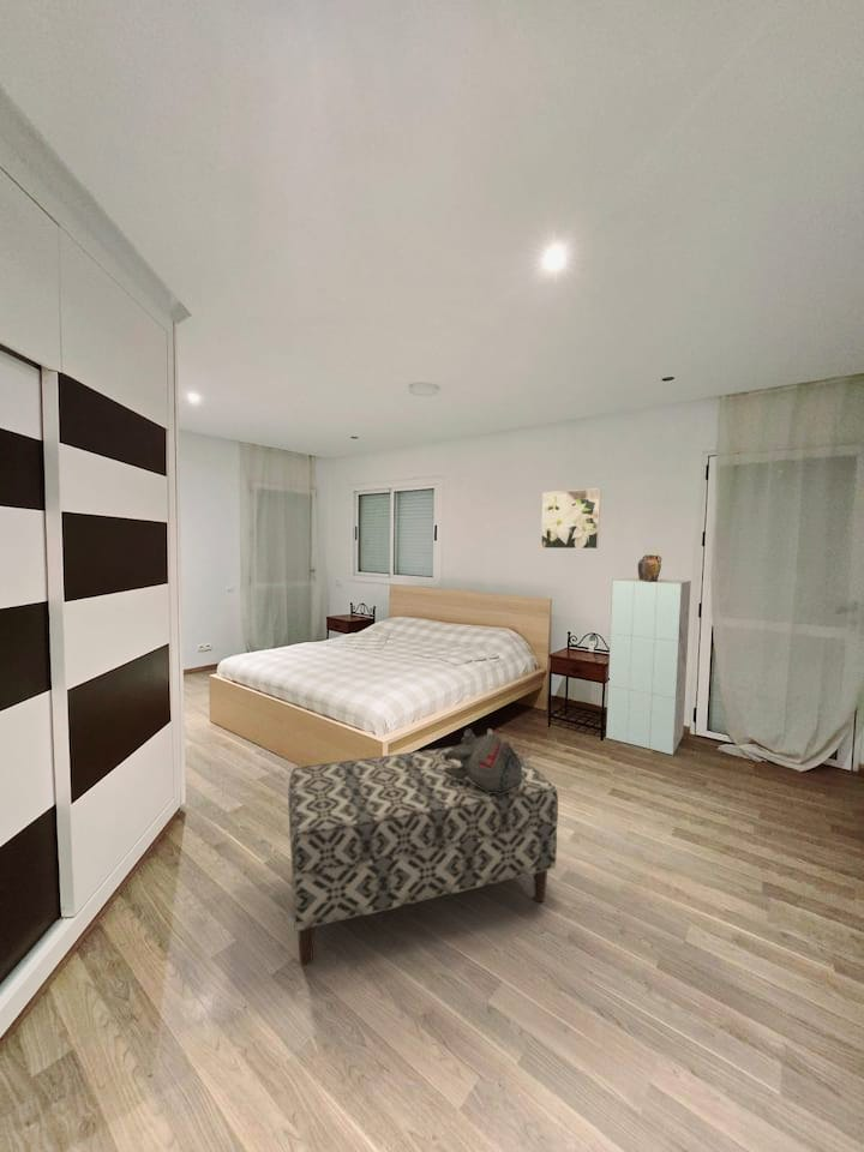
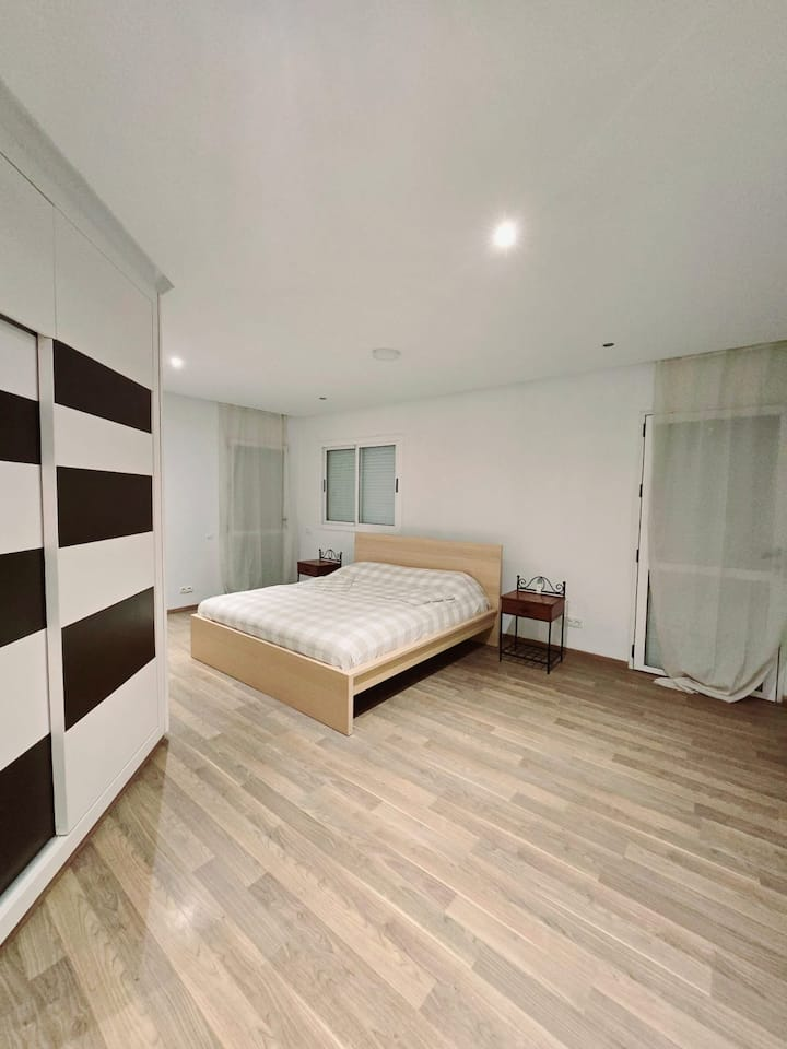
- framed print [540,487,602,550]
- jar set [637,553,662,582]
- cabinet [605,577,692,756]
- plush toy [443,727,523,793]
- bench [287,745,559,966]
